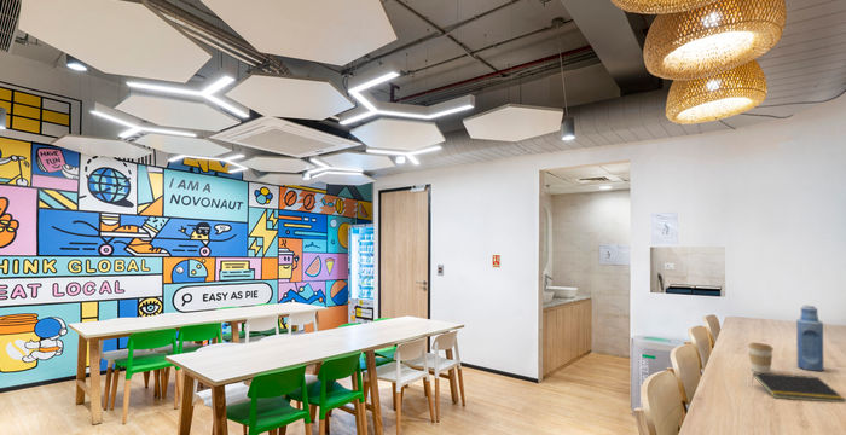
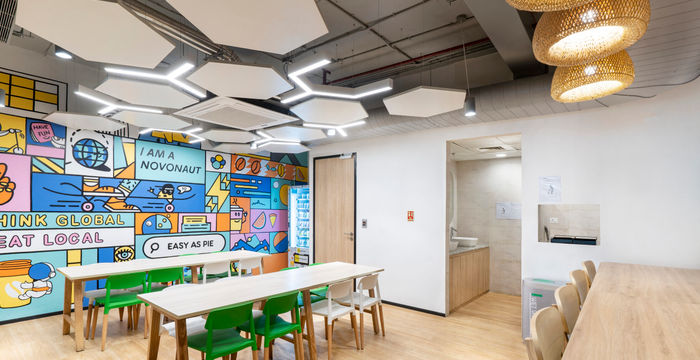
- bottle [795,304,825,372]
- coffee cup [747,342,775,373]
- notepad [751,371,846,404]
